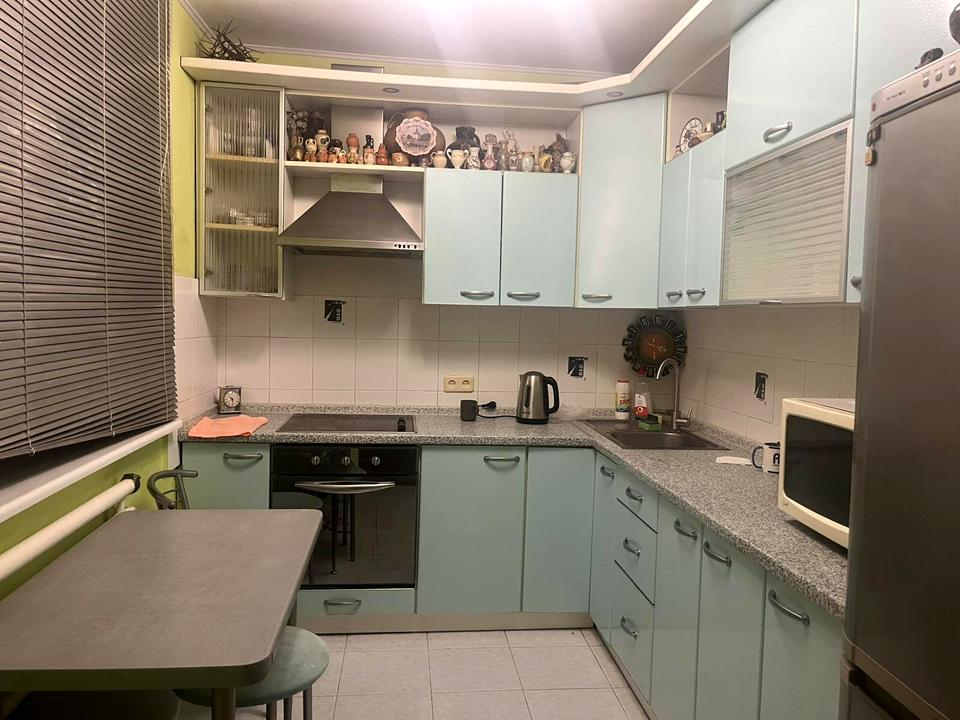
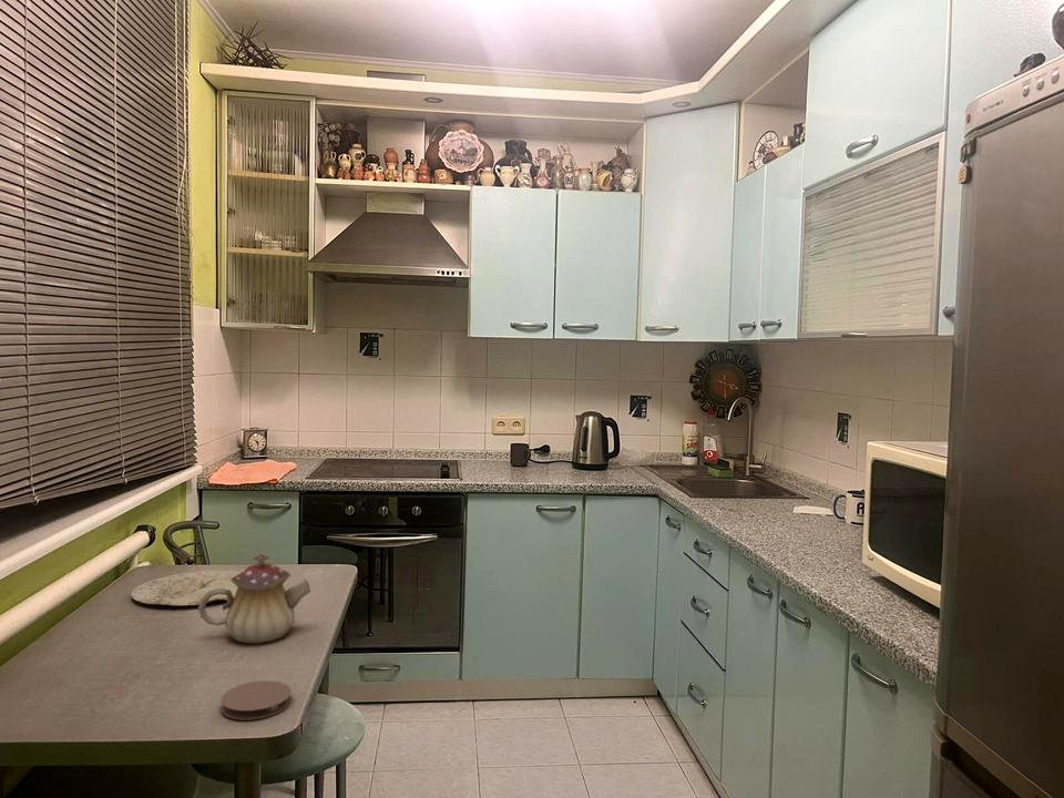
+ teapot [197,553,313,644]
+ coaster [219,679,293,720]
+ plate [130,570,243,606]
